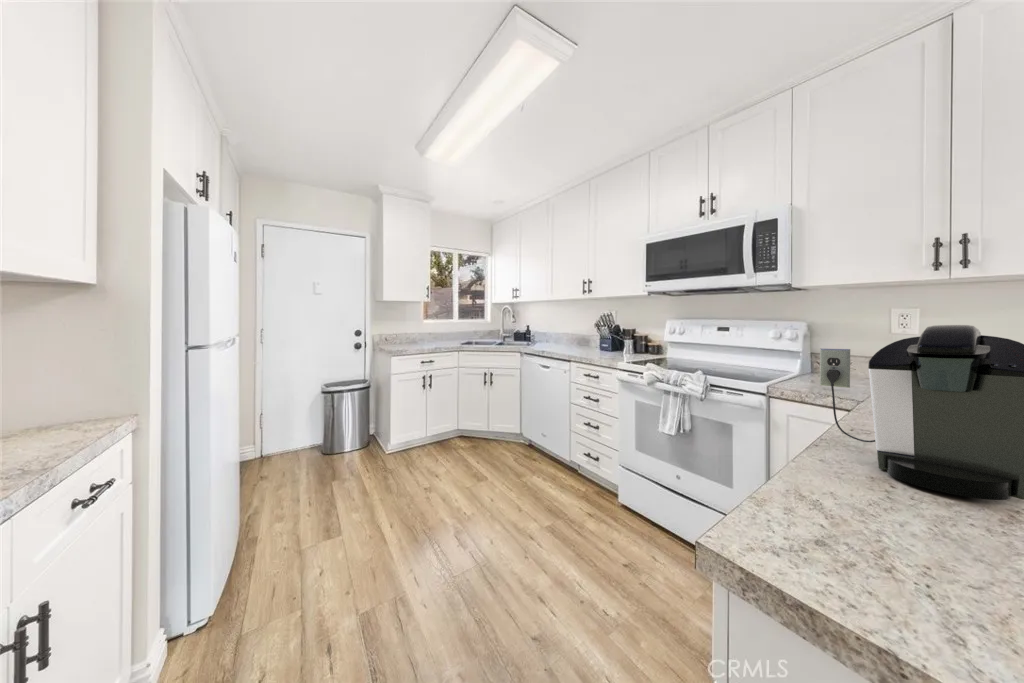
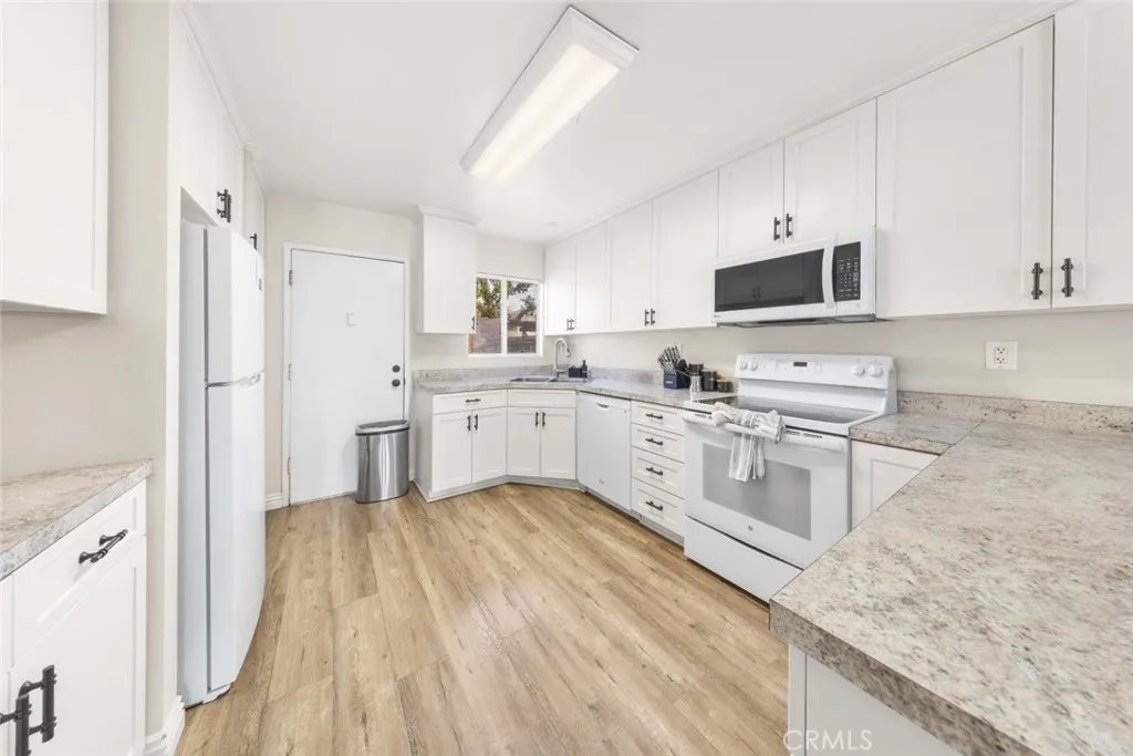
- coffee maker [819,324,1024,501]
